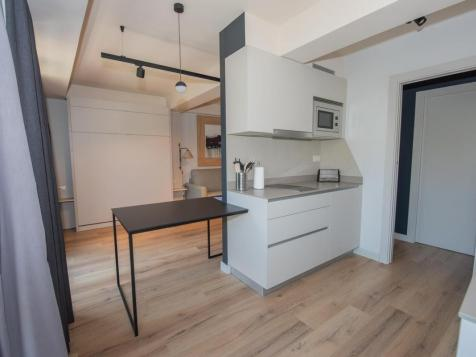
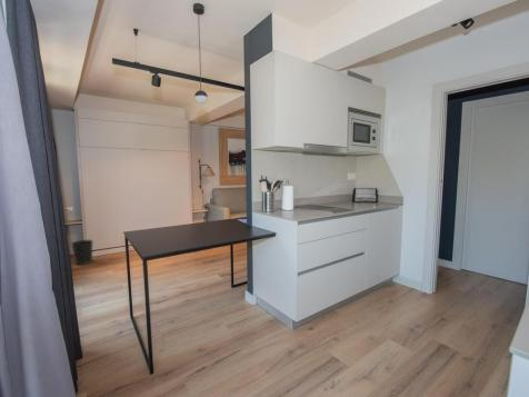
+ wastebasket [70,239,94,266]
